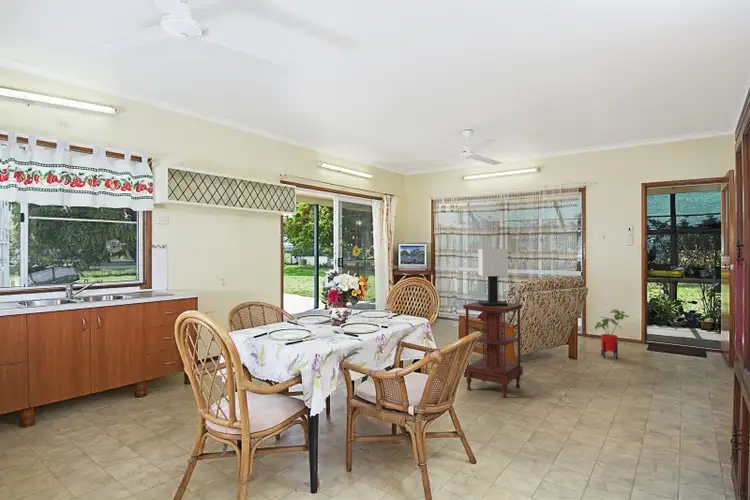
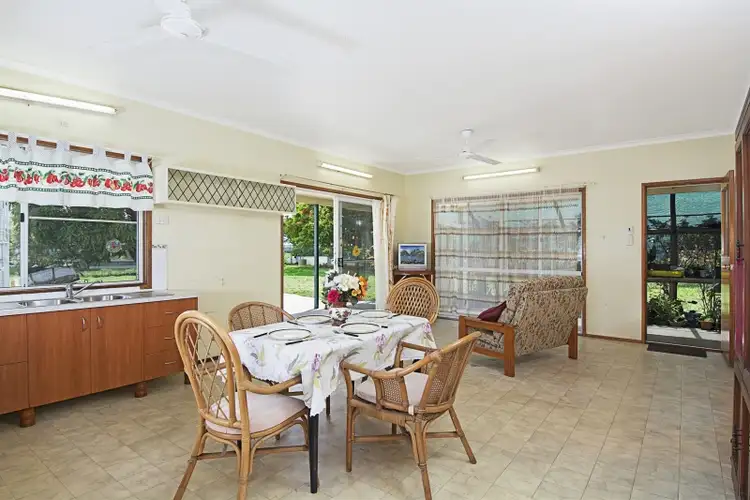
- table lamp [477,248,509,306]
- house plant [594,308,630,360]
- side table [461,301,524,398]
